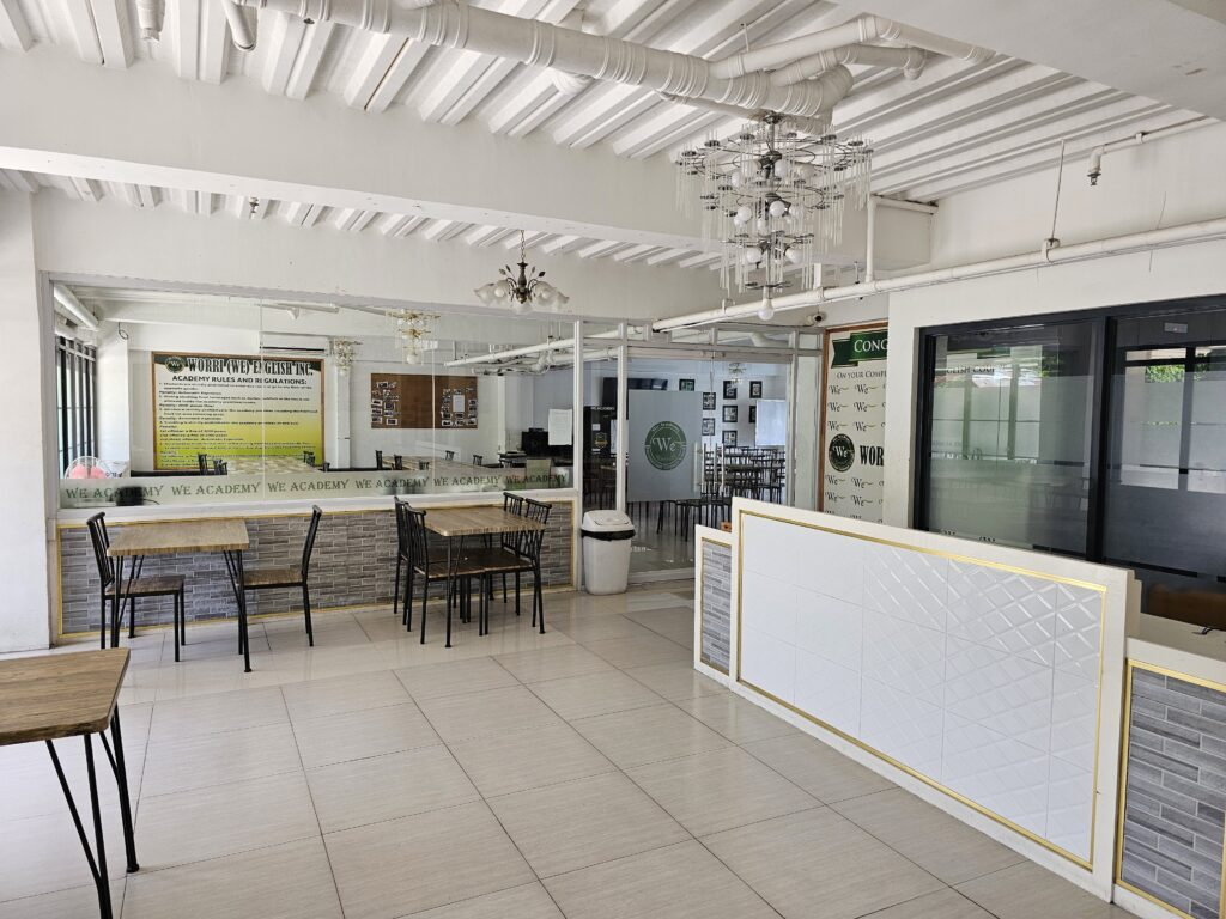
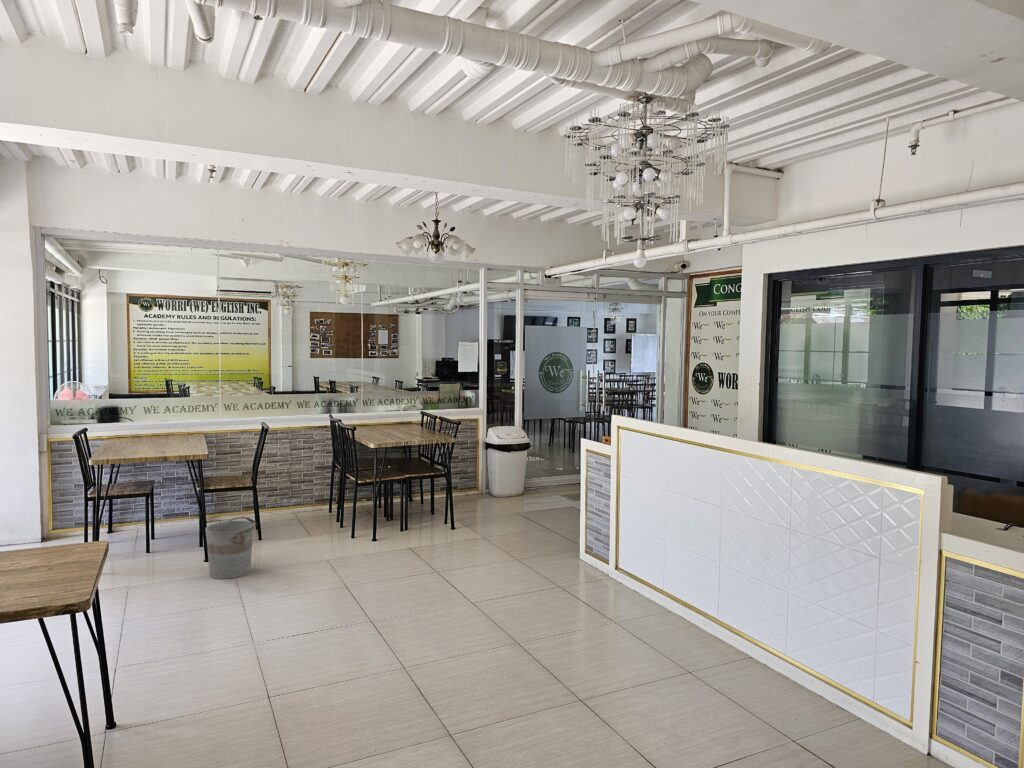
+ bucket [204,516,258,580]
